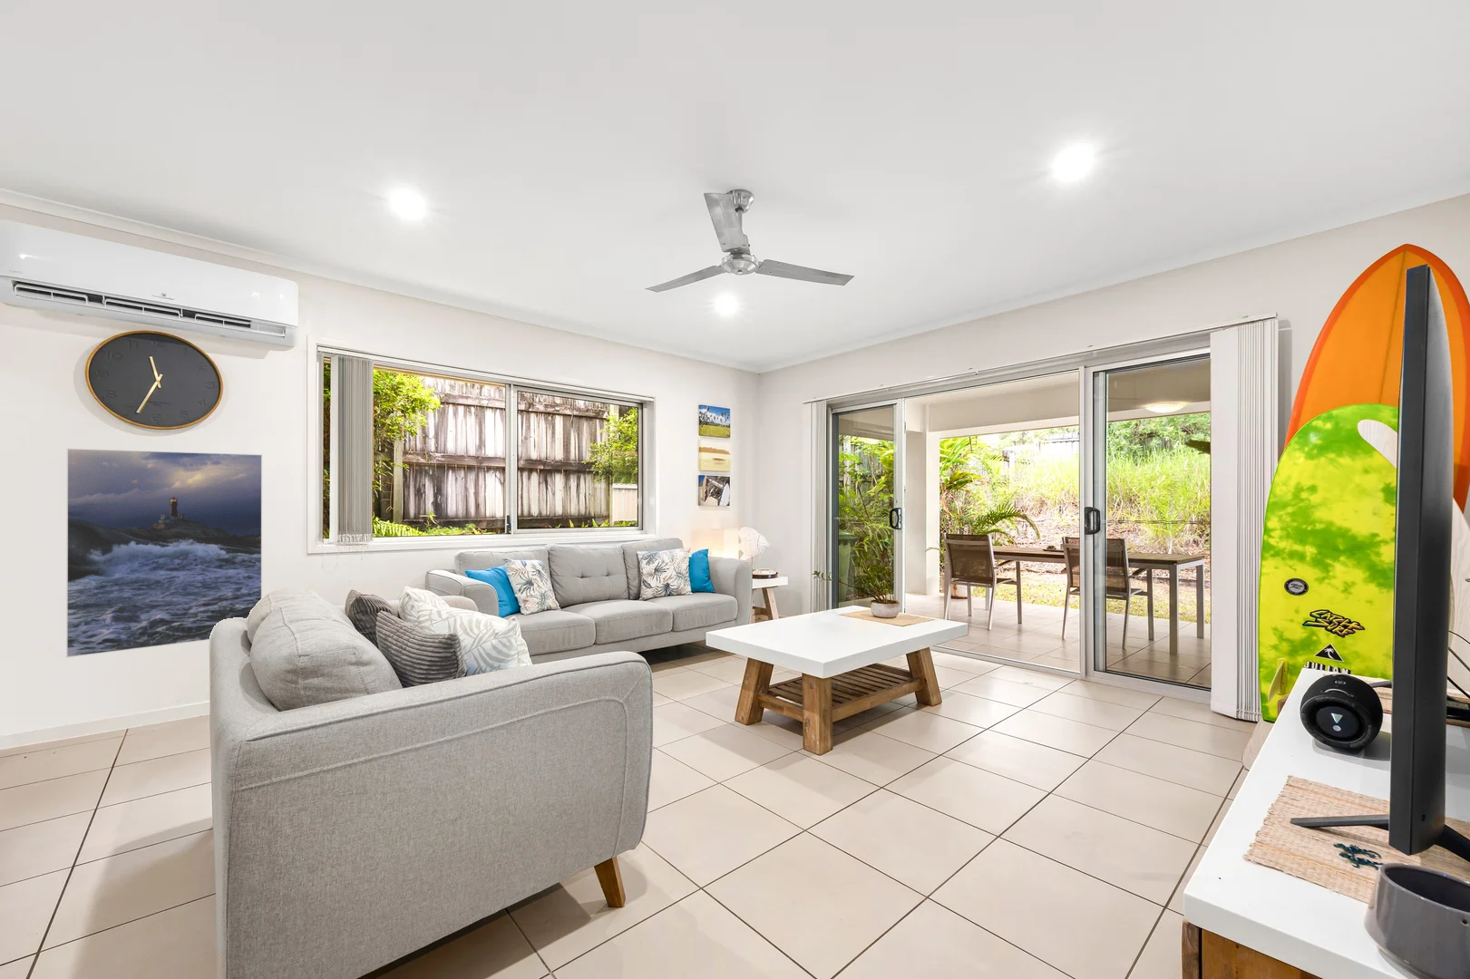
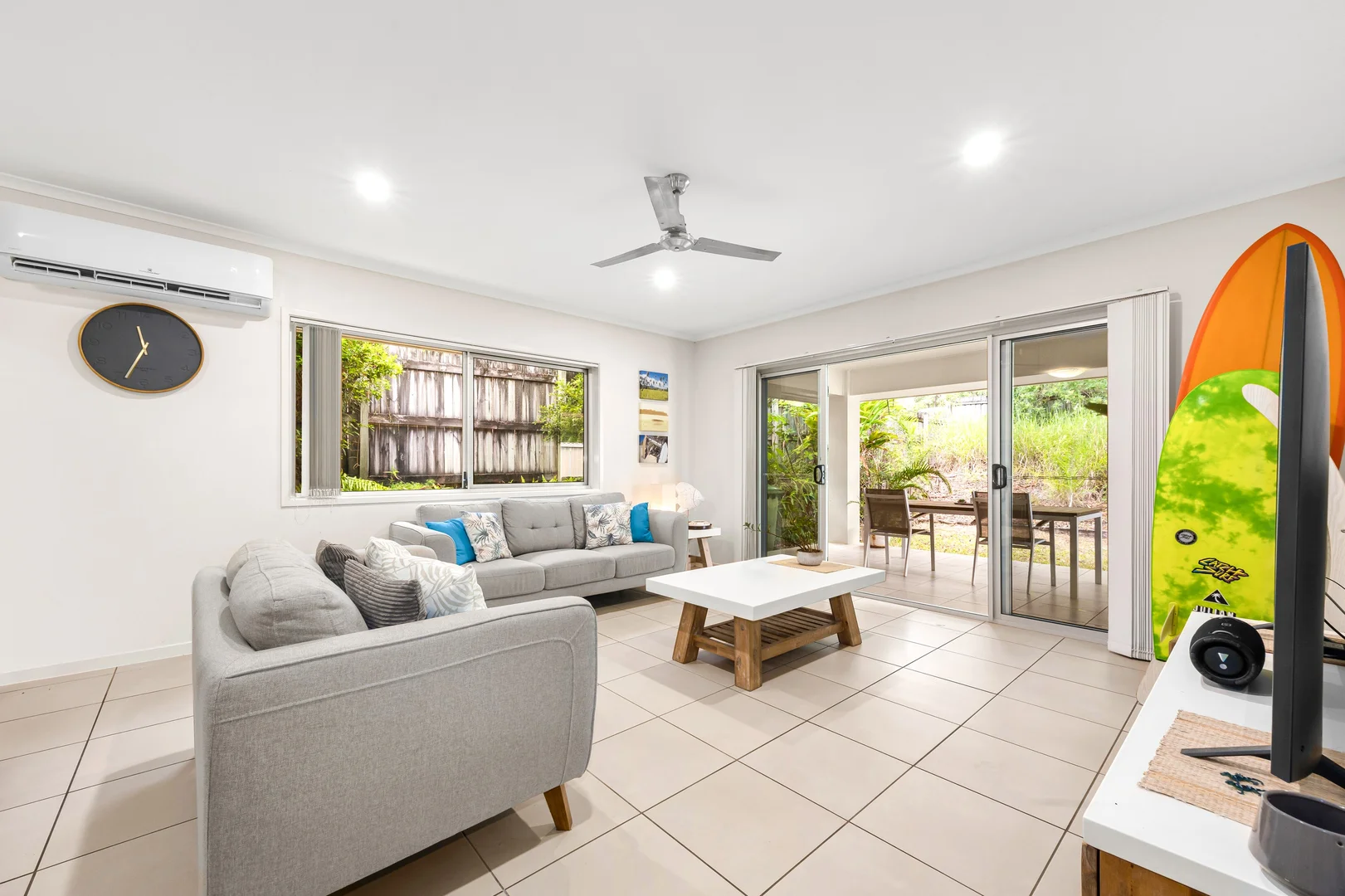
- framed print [66,448,263,658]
